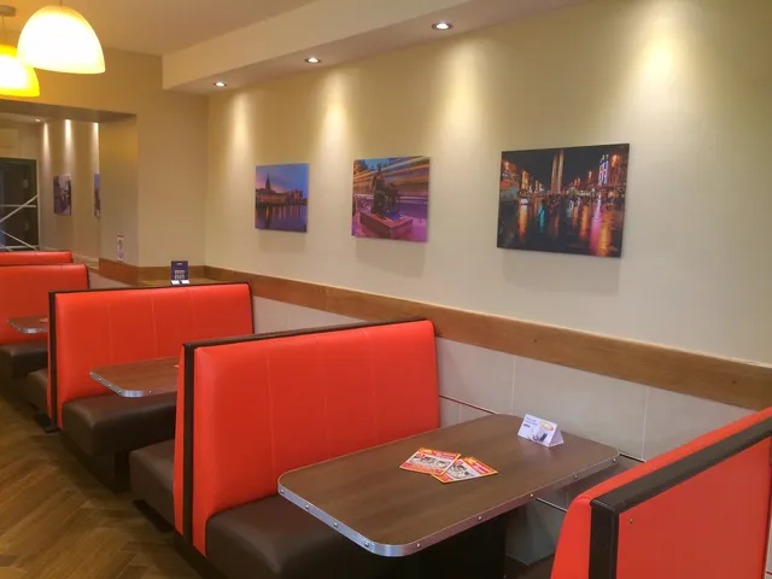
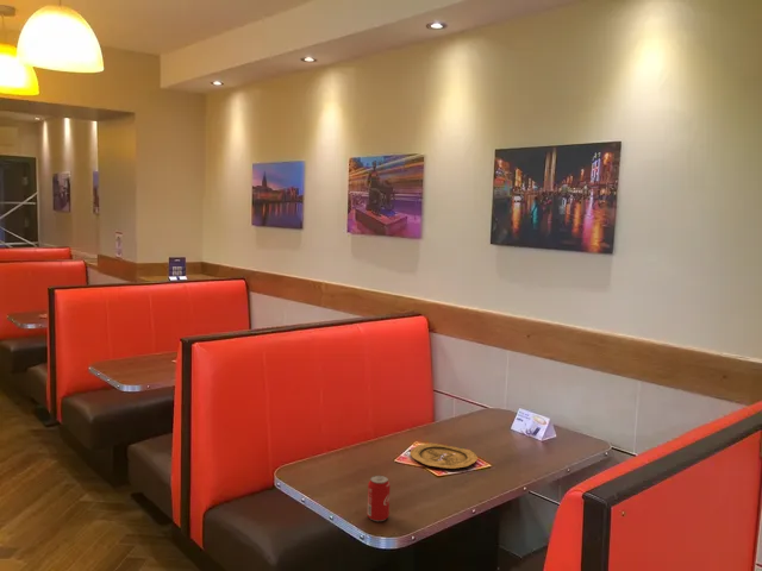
+ plate [408,443,479,470]
+ beverage can [367,475,392,522]
